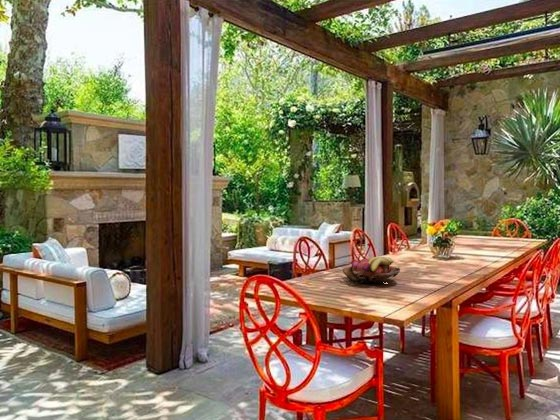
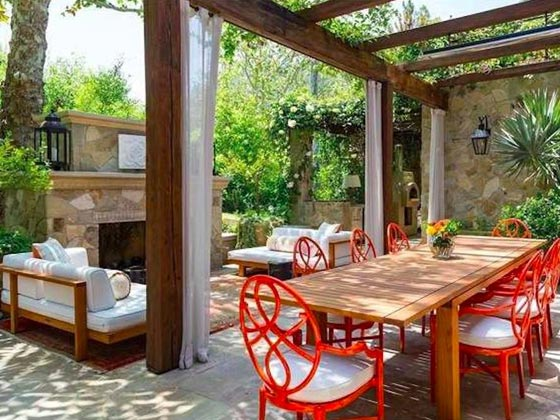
- fruit basket [341,256,401,285]
